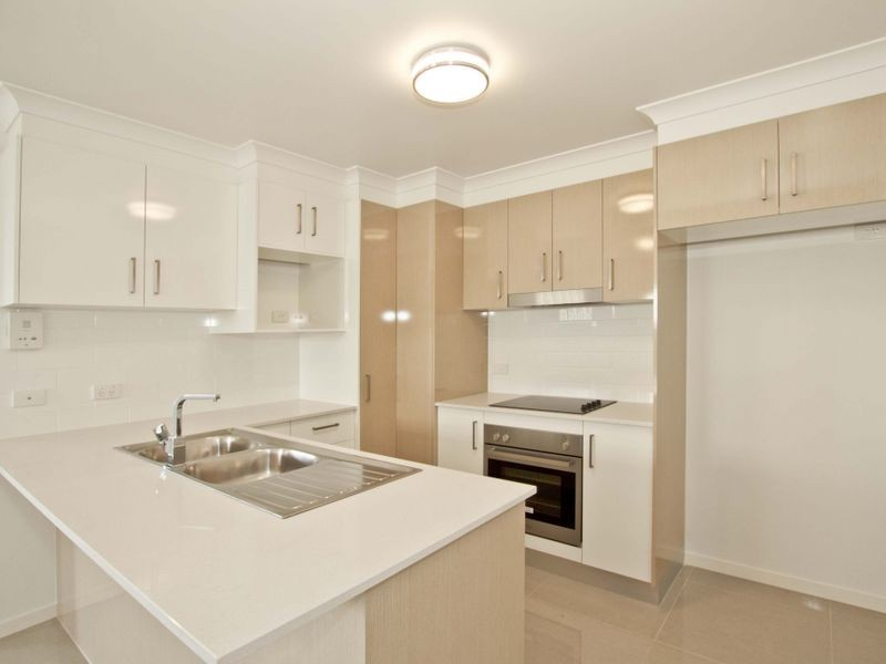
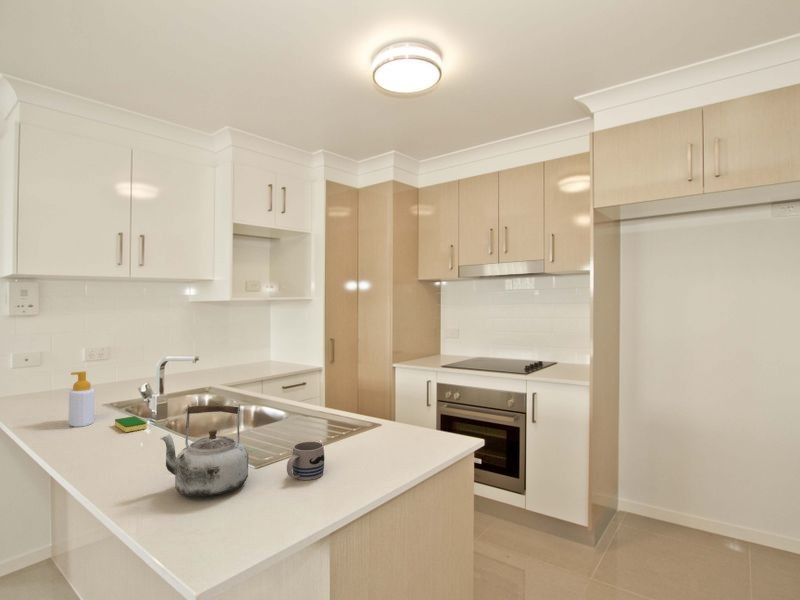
+ dish sponge [114,415,148,433]
+ mug [286,441,326,481]
+ soap bottle [68,370,95,428]
+ kettle [159,403,249,498]
